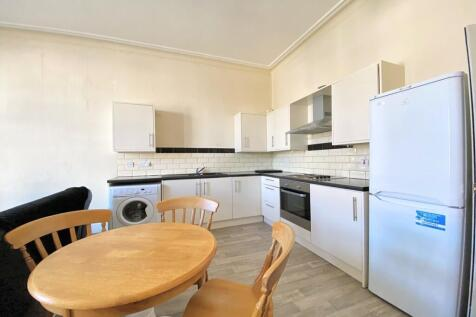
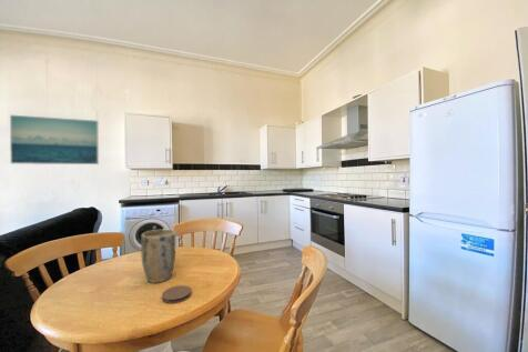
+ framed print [9,114,100,165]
+ coaster [161,284,192,304]
+ plant pot [140,229,176,284]
